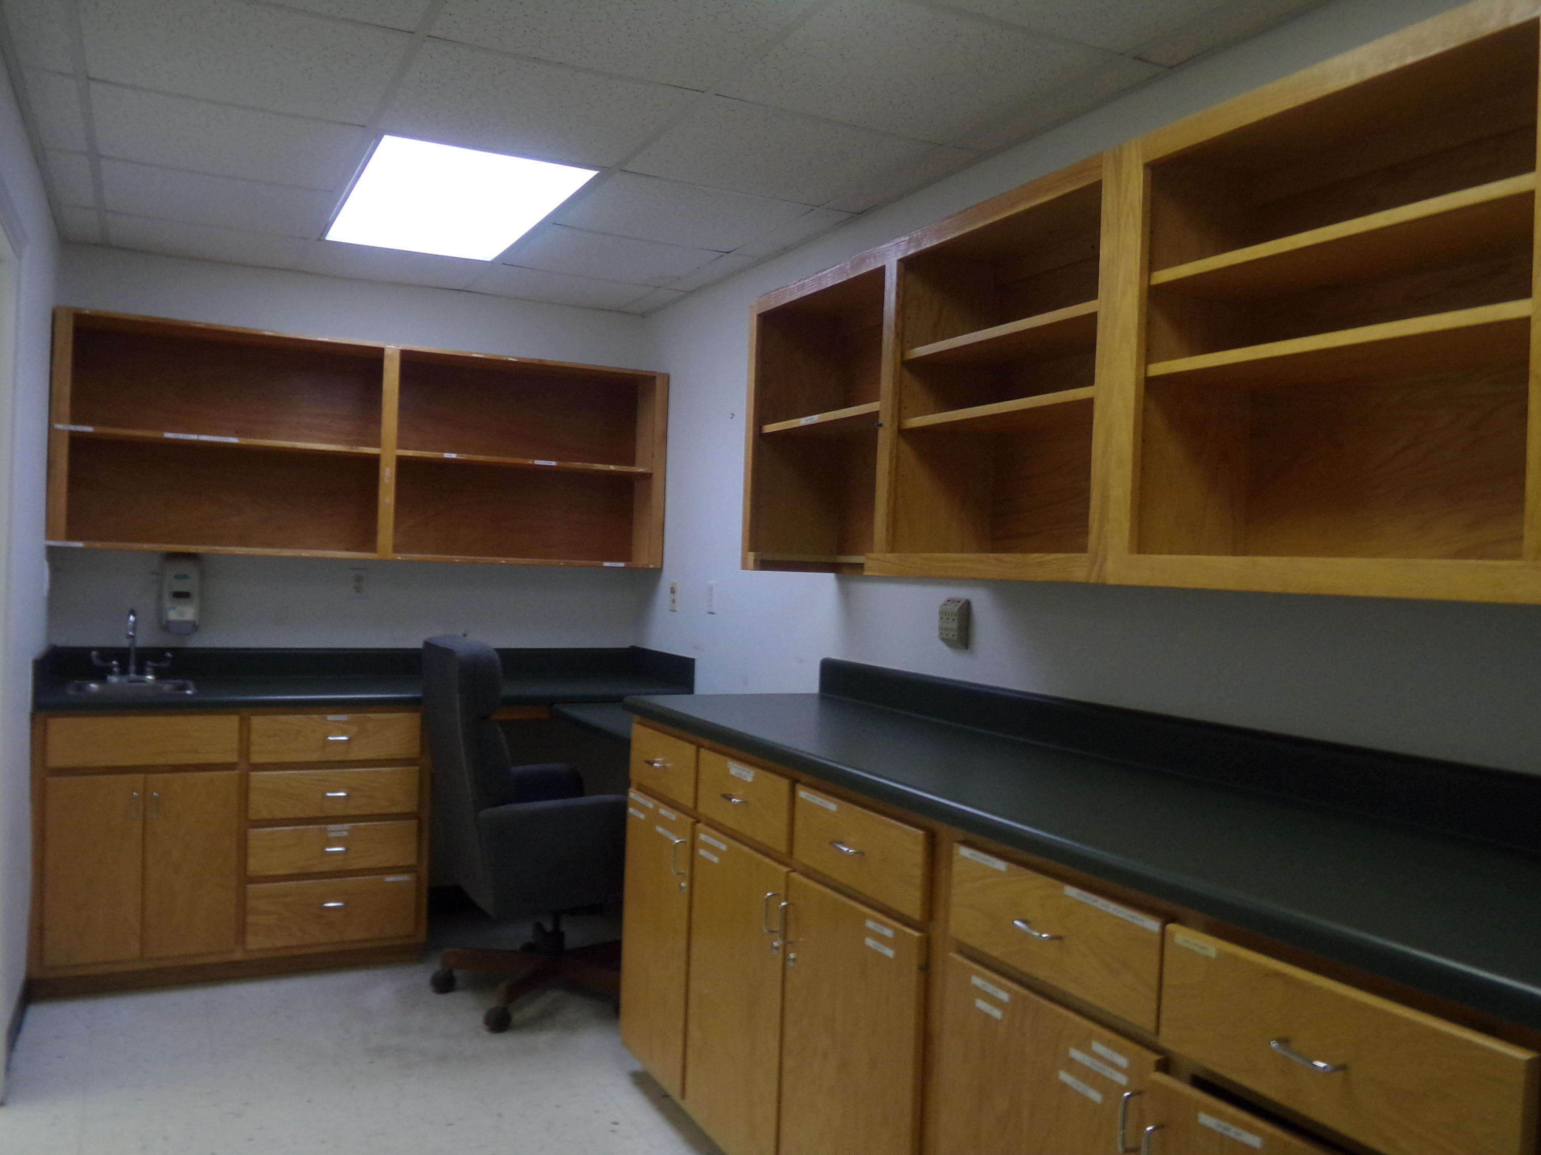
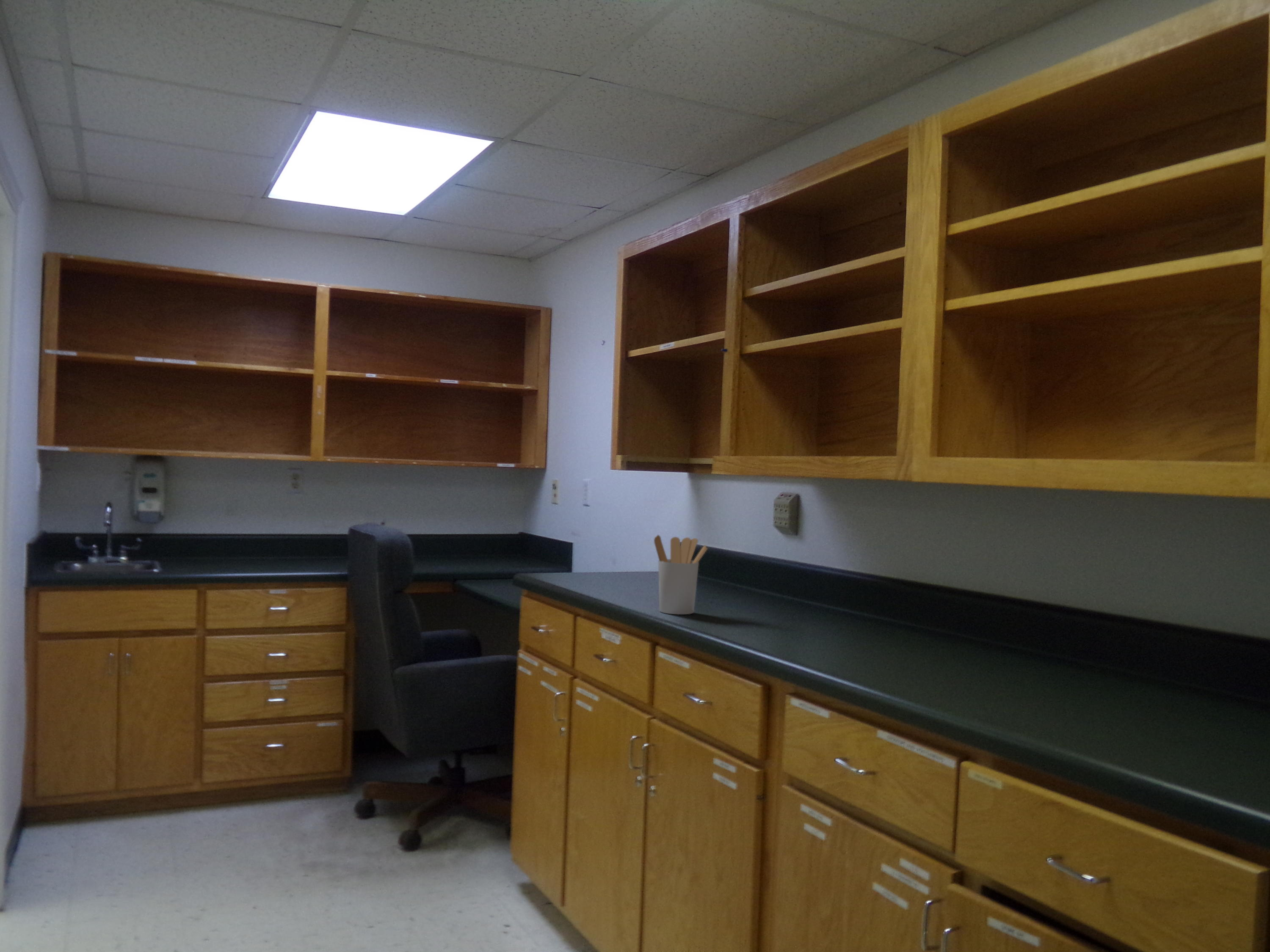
+ utensil holder [654,534,708,615]
